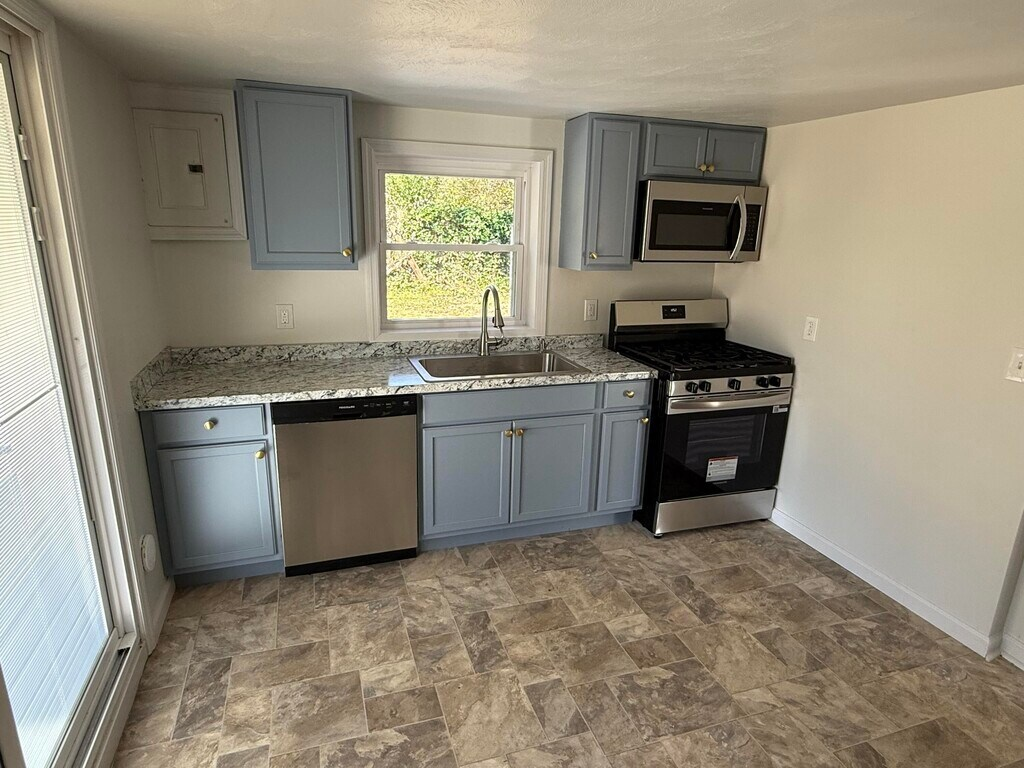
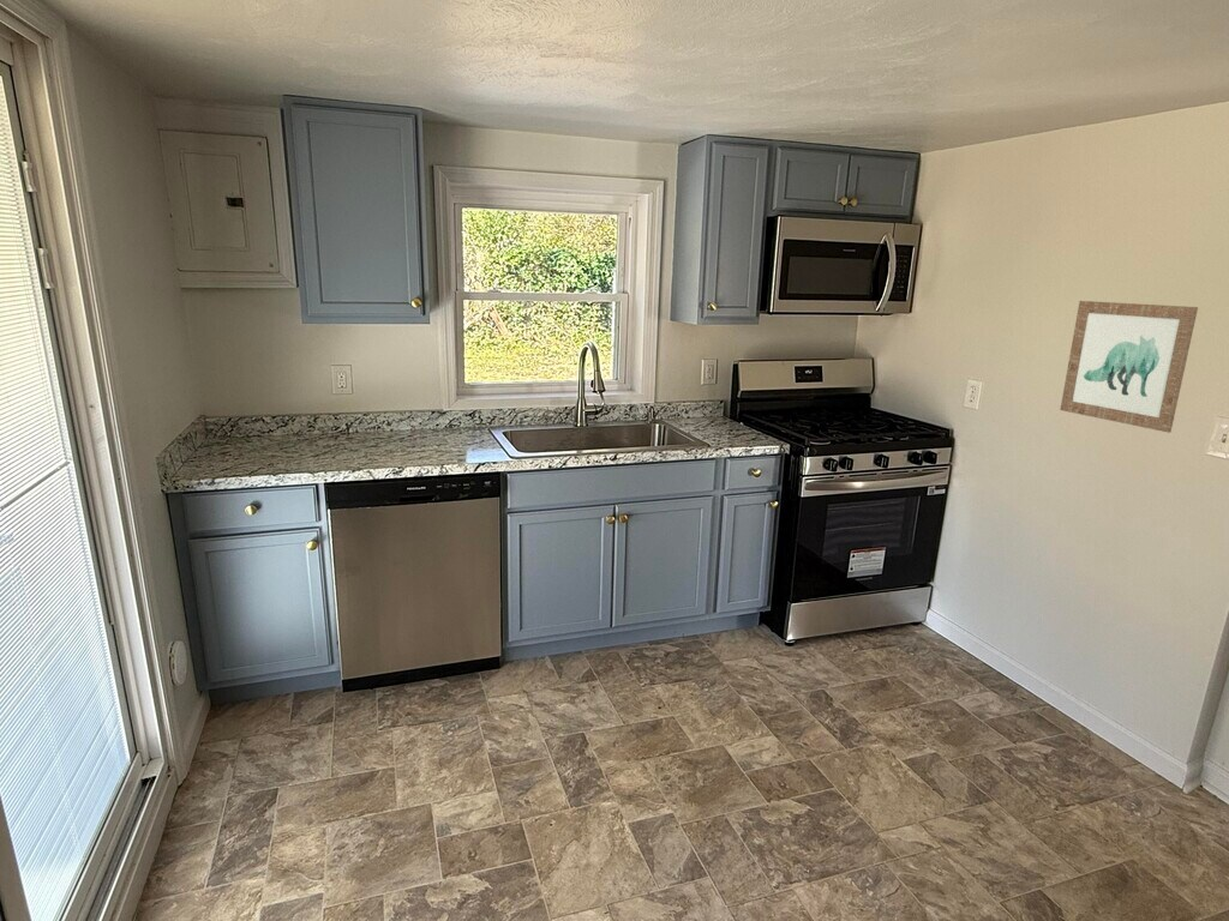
+ wall art [1059,300,1199,434]
